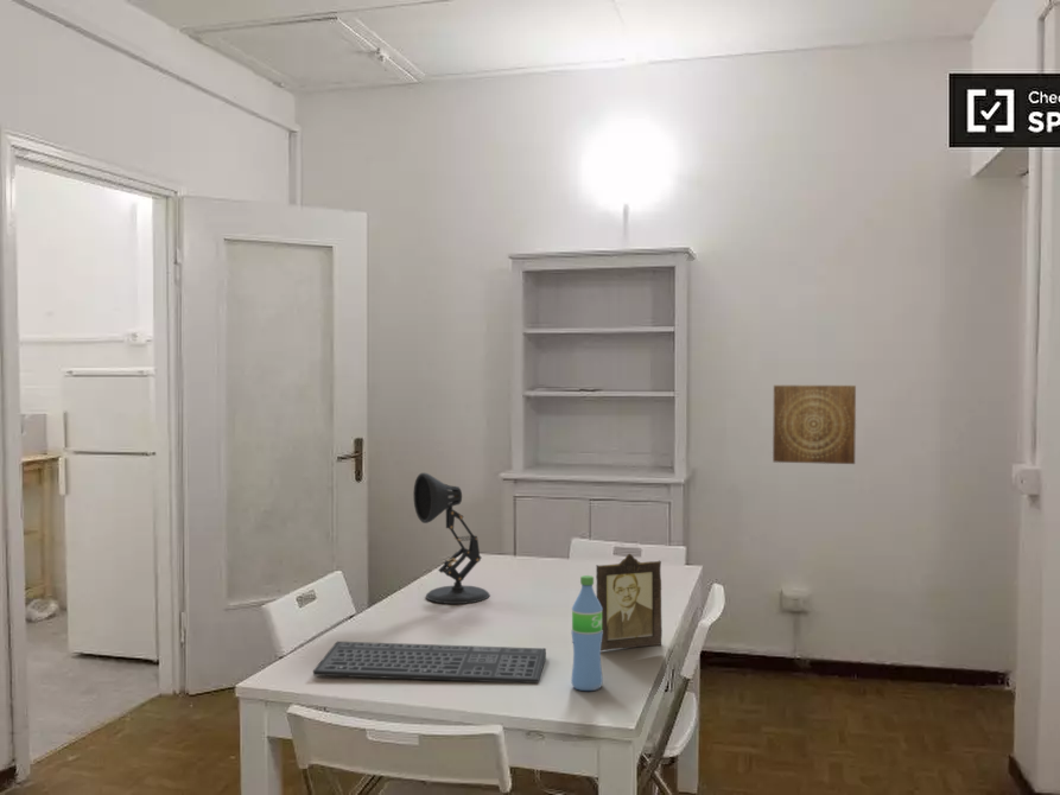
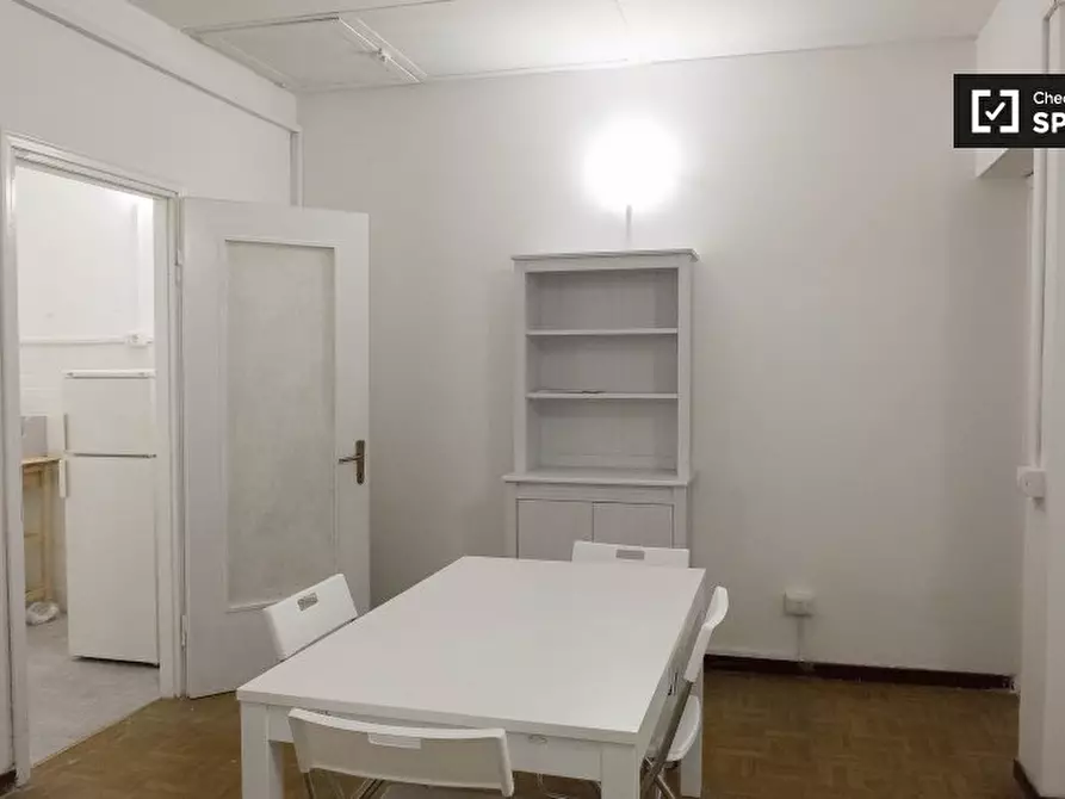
- desk lamp [412,472,491,605]
- keyboard [312,641,547,685]
- wall art [772,384,857,465]
- photo frame [595,553,664,651]
- water bottle [570,574,604,692]
